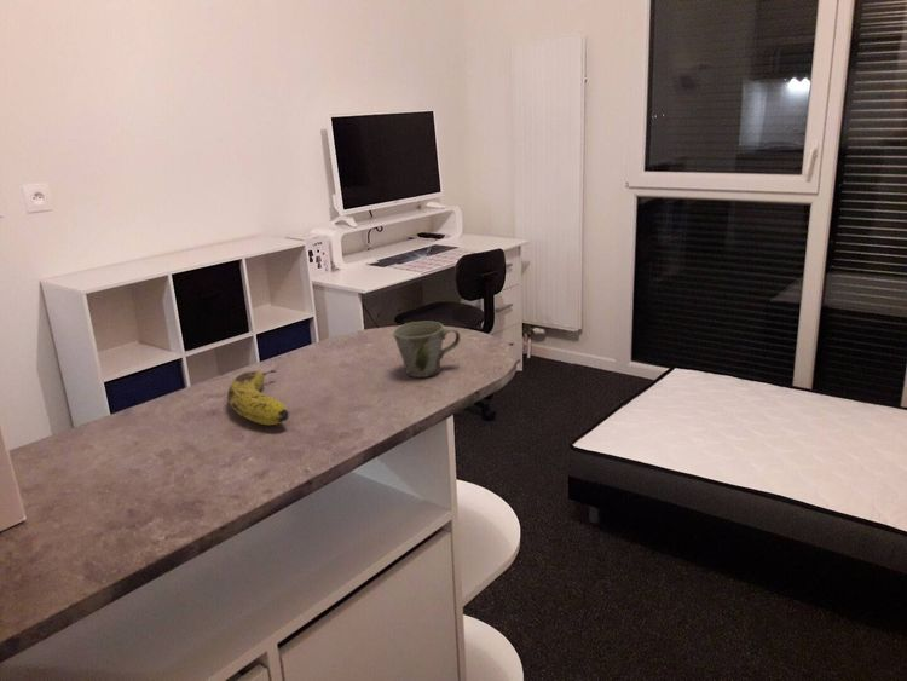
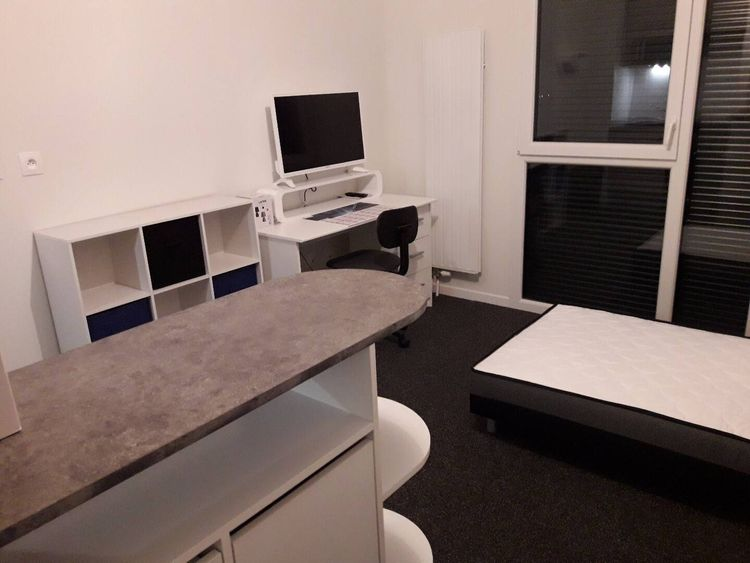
- fruit [226,369,290,426]
- mug [392,321,461,379]
